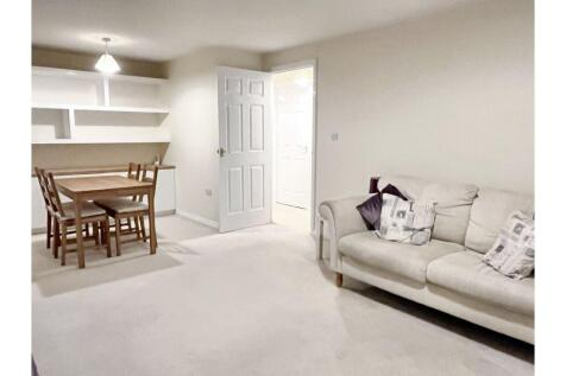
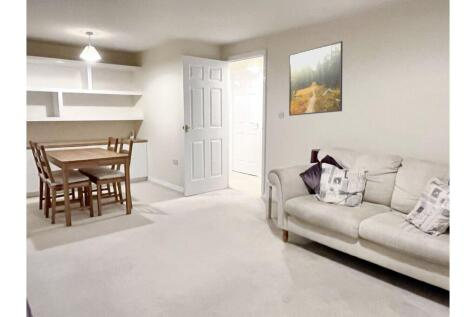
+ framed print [288,40,344,117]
